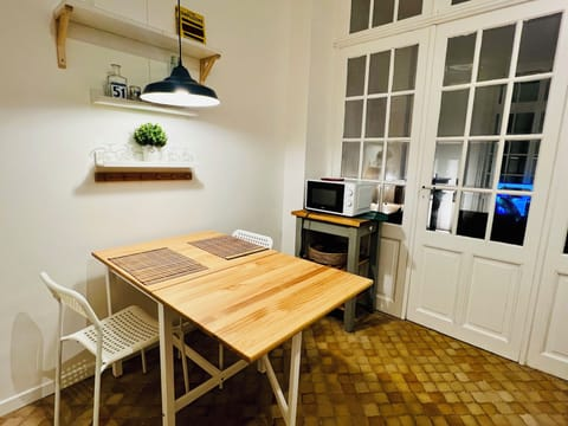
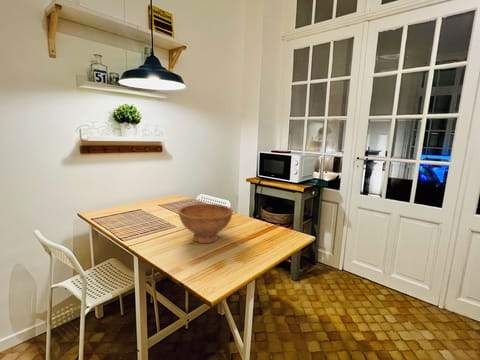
+ bowl [177,203,234,244]
